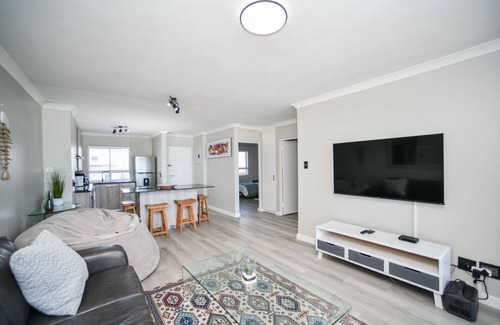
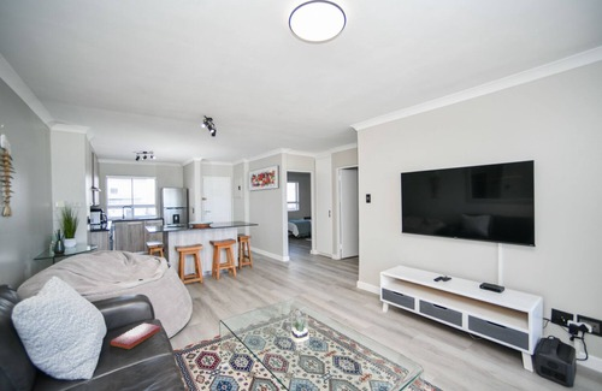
+ hardback book [108,322,161,350]
